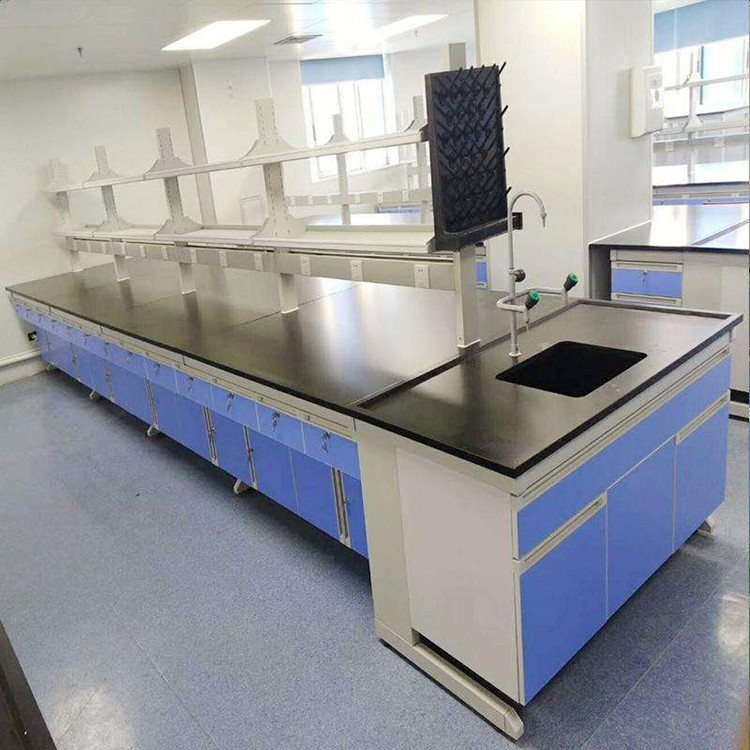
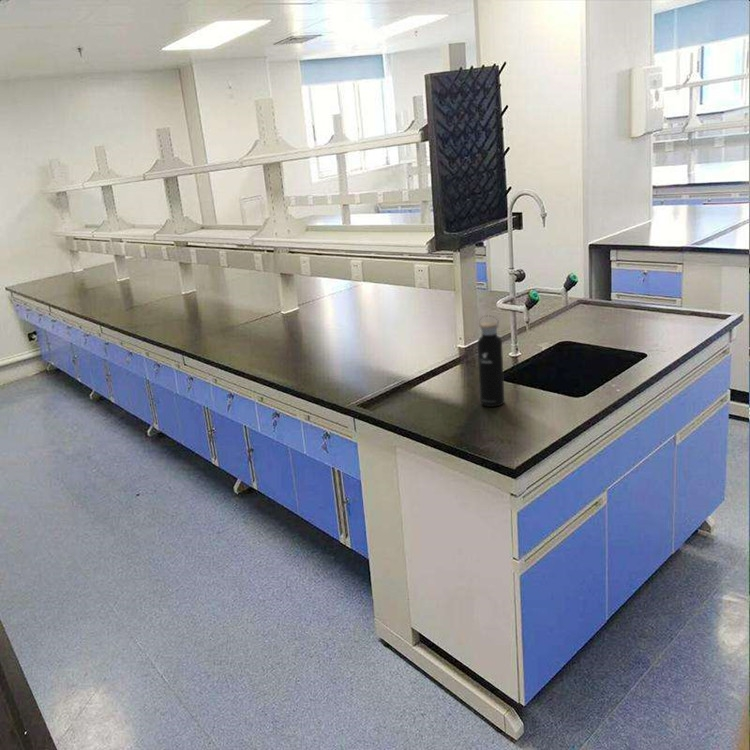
+ water bottle [476,315,505,408]
